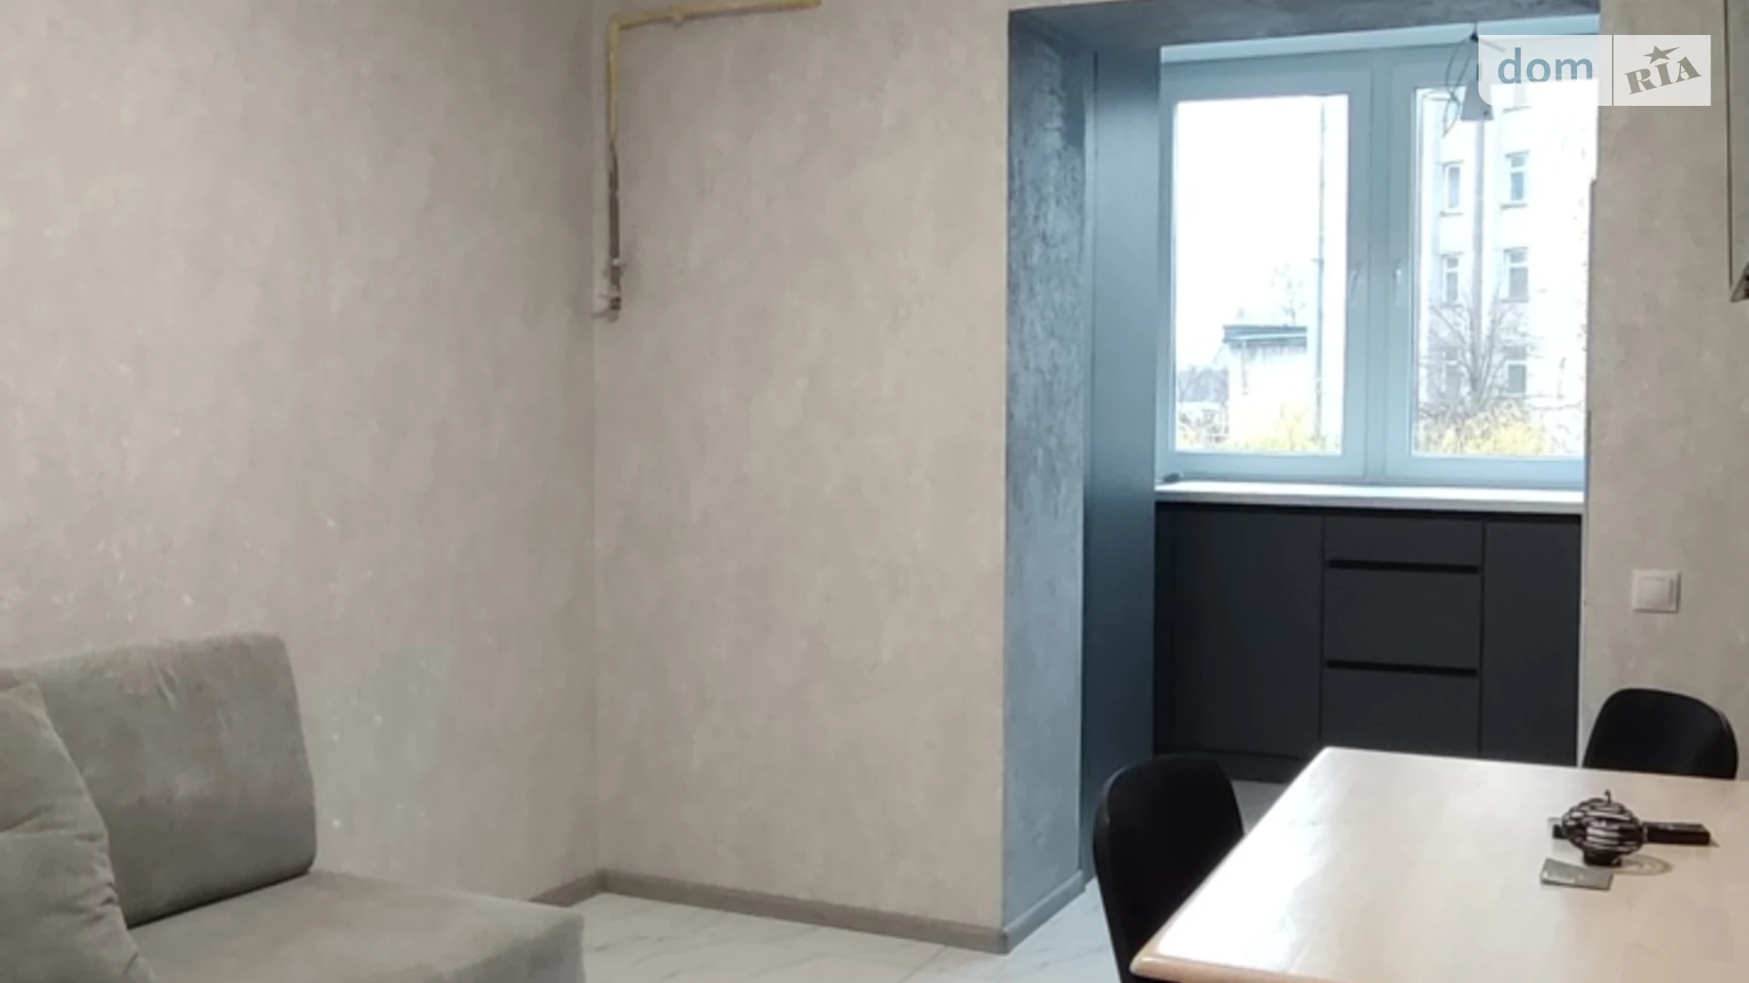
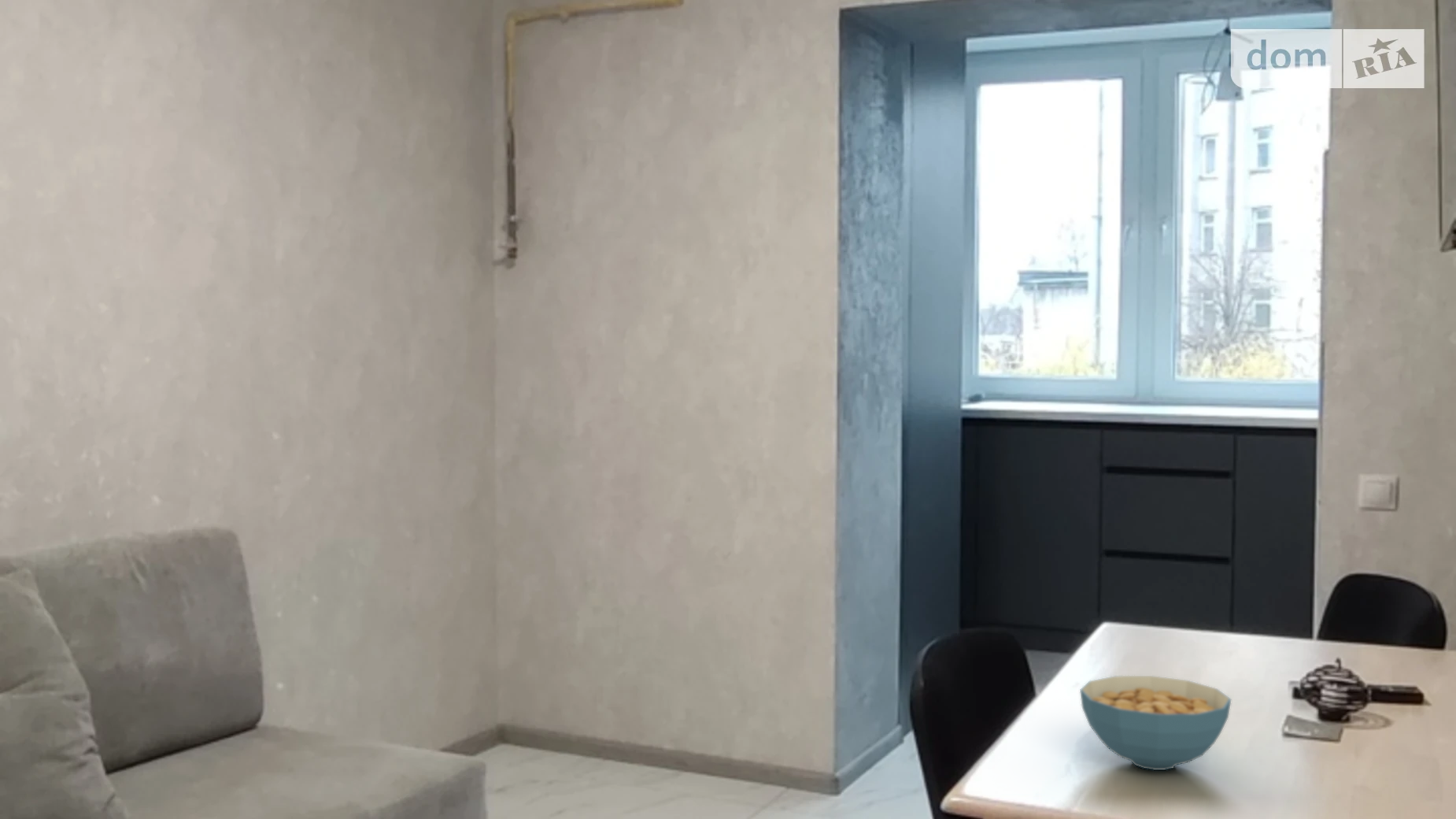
+ cereal bowl [1079,675,1232,771]
